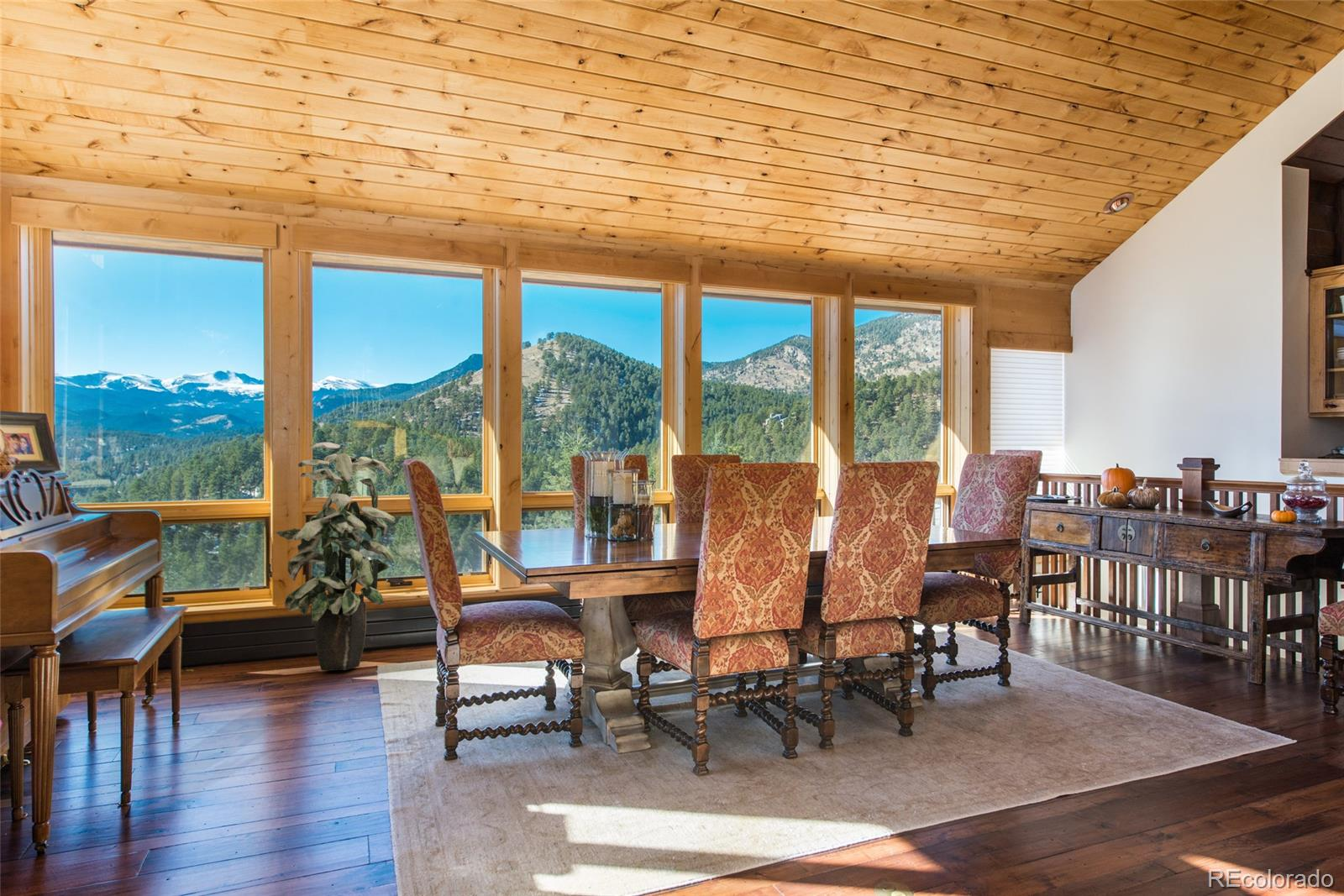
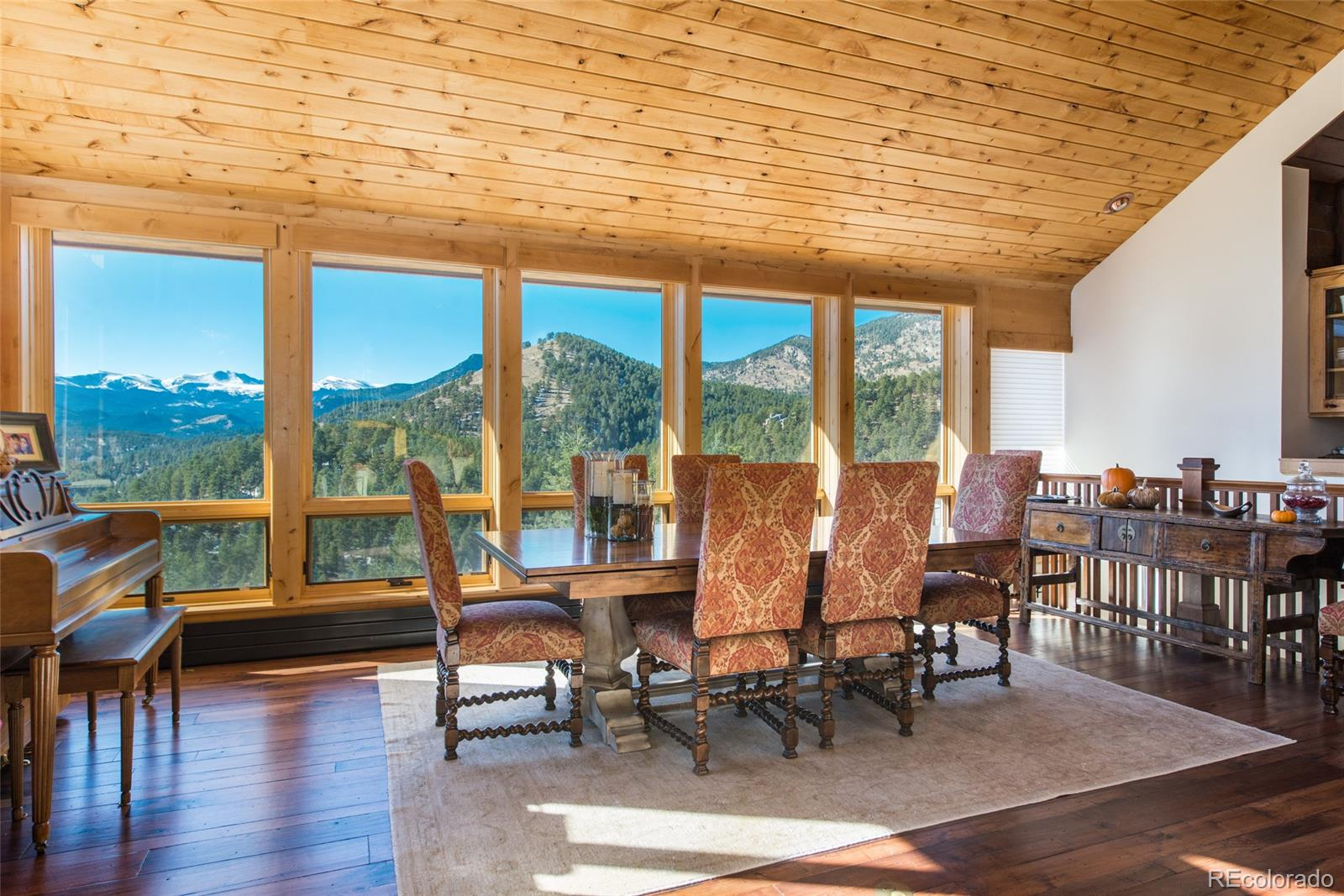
- indoor plant [274,442,396,671]
